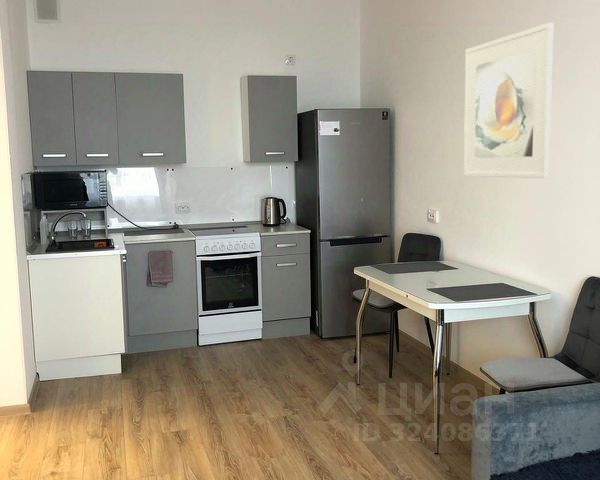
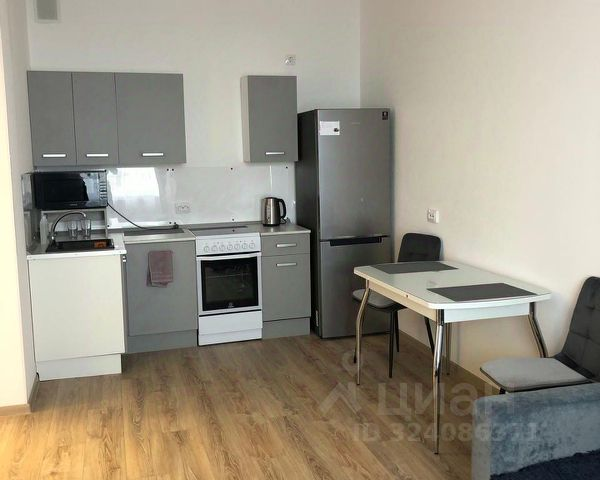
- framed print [463,22,554,179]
